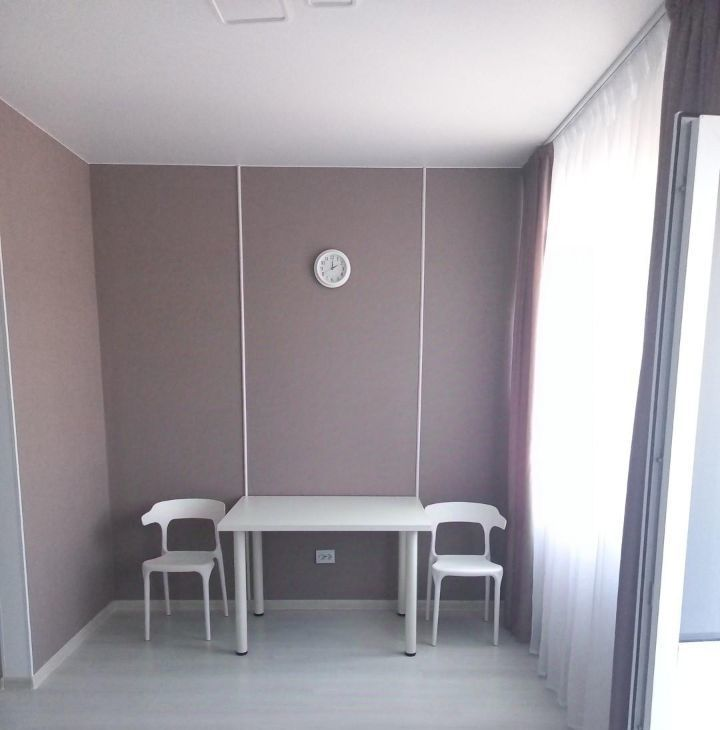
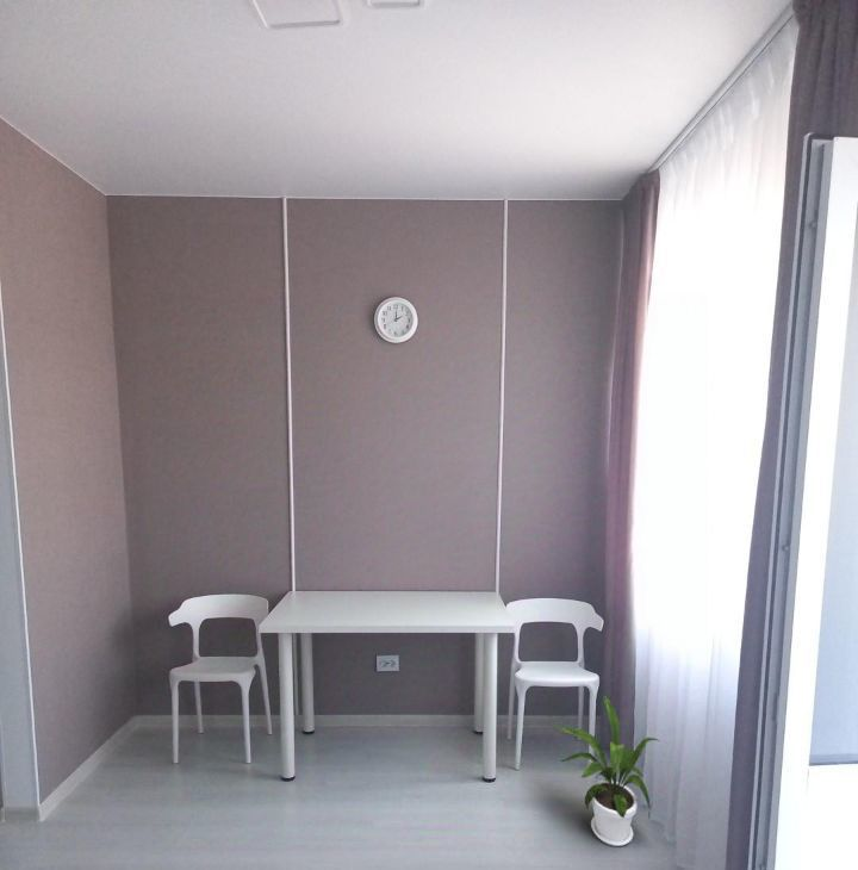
+ house plant [553,694,660,847]
